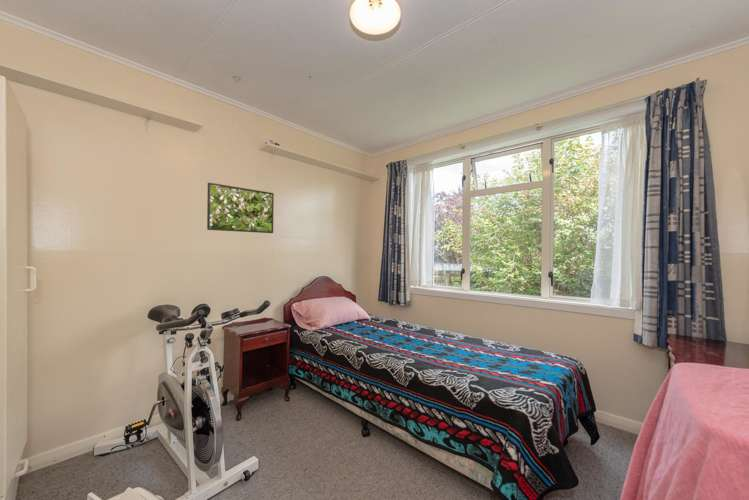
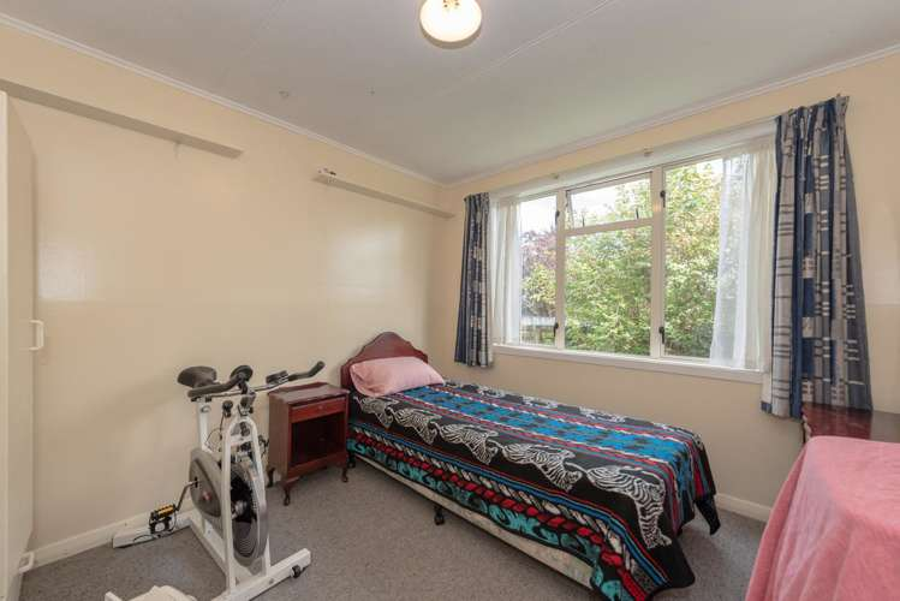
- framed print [206,182,275,234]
